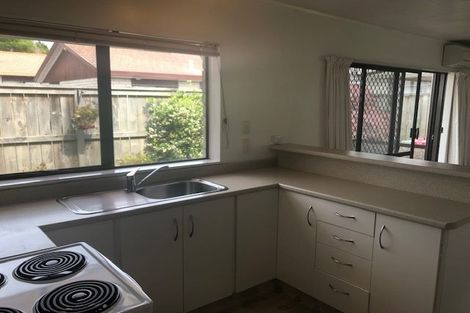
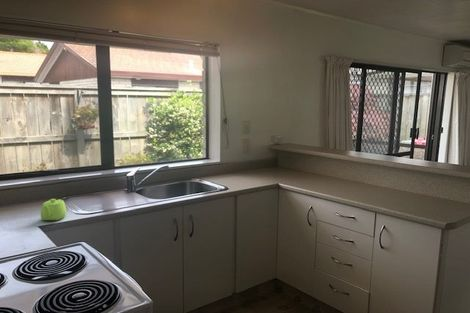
+ teapot [40,198,67,221]
